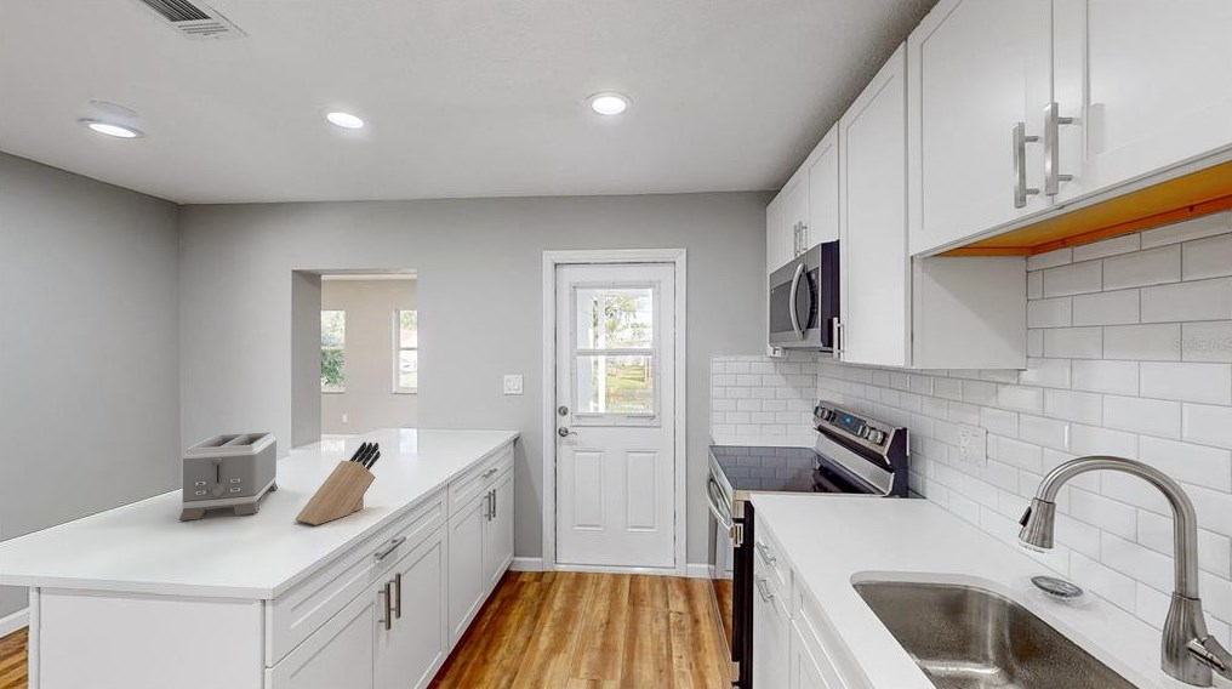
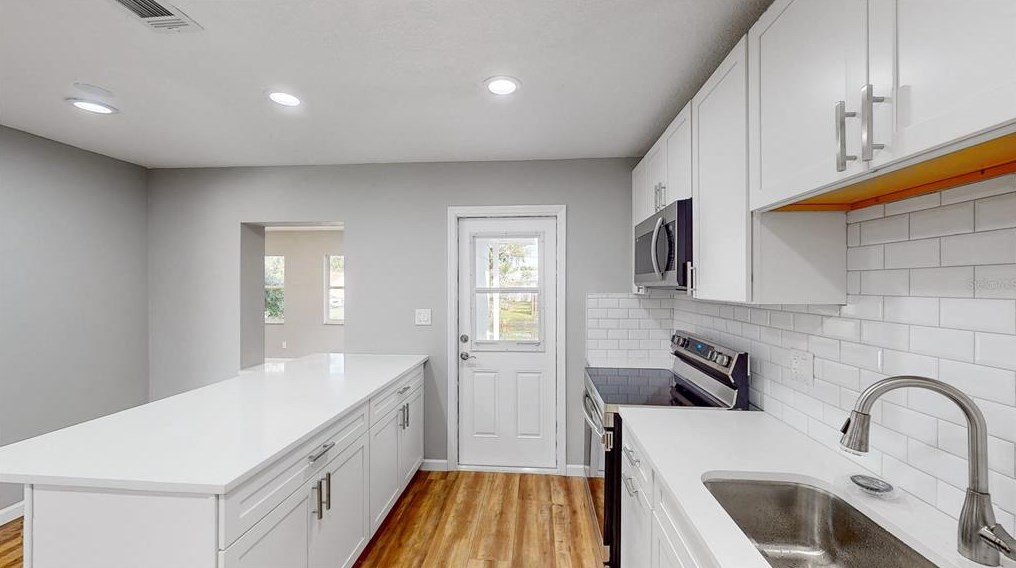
- knife block [293,440,382,526]
- toaster [177,431,279,522]
